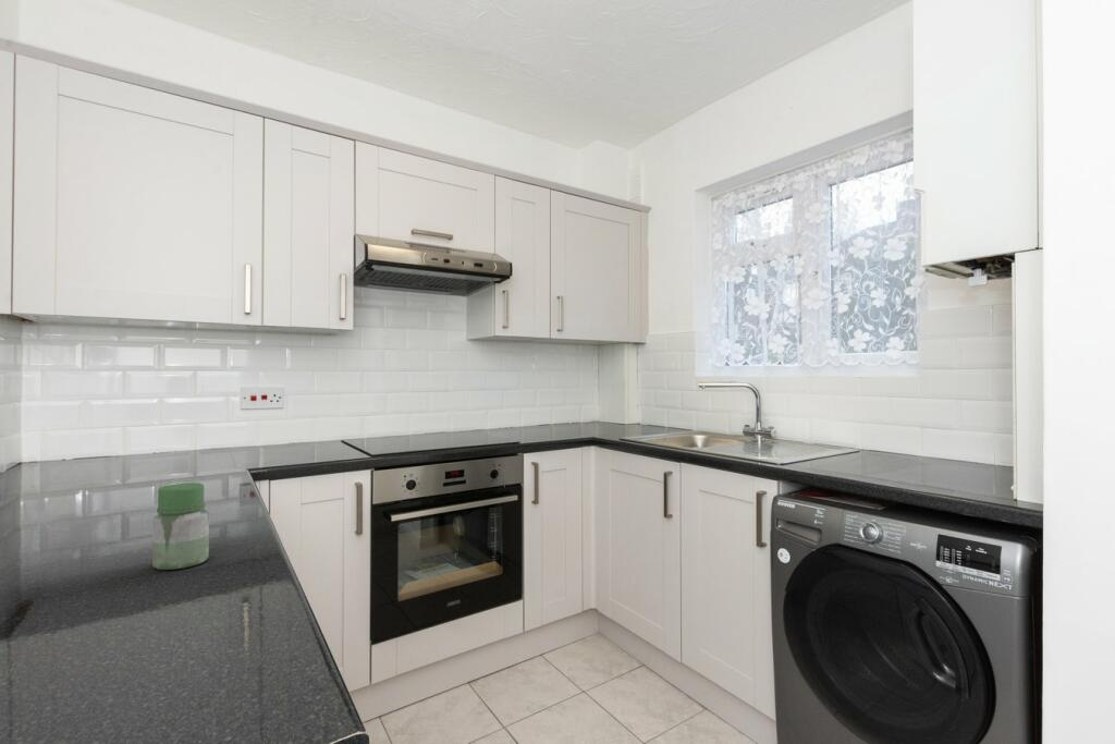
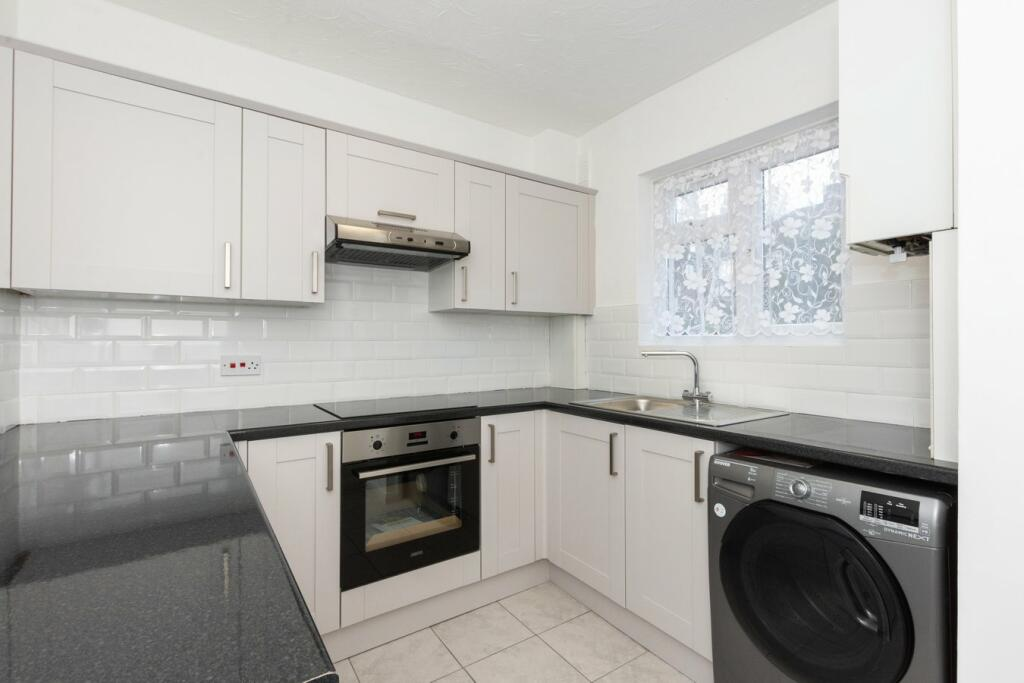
- jar [151,481,210,571]
